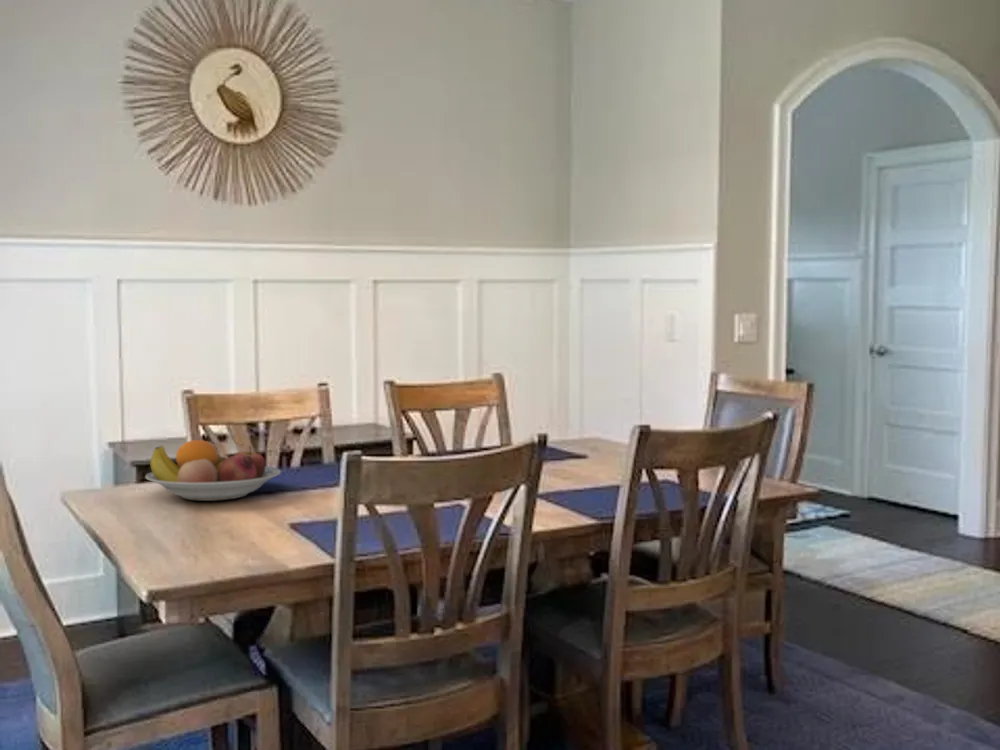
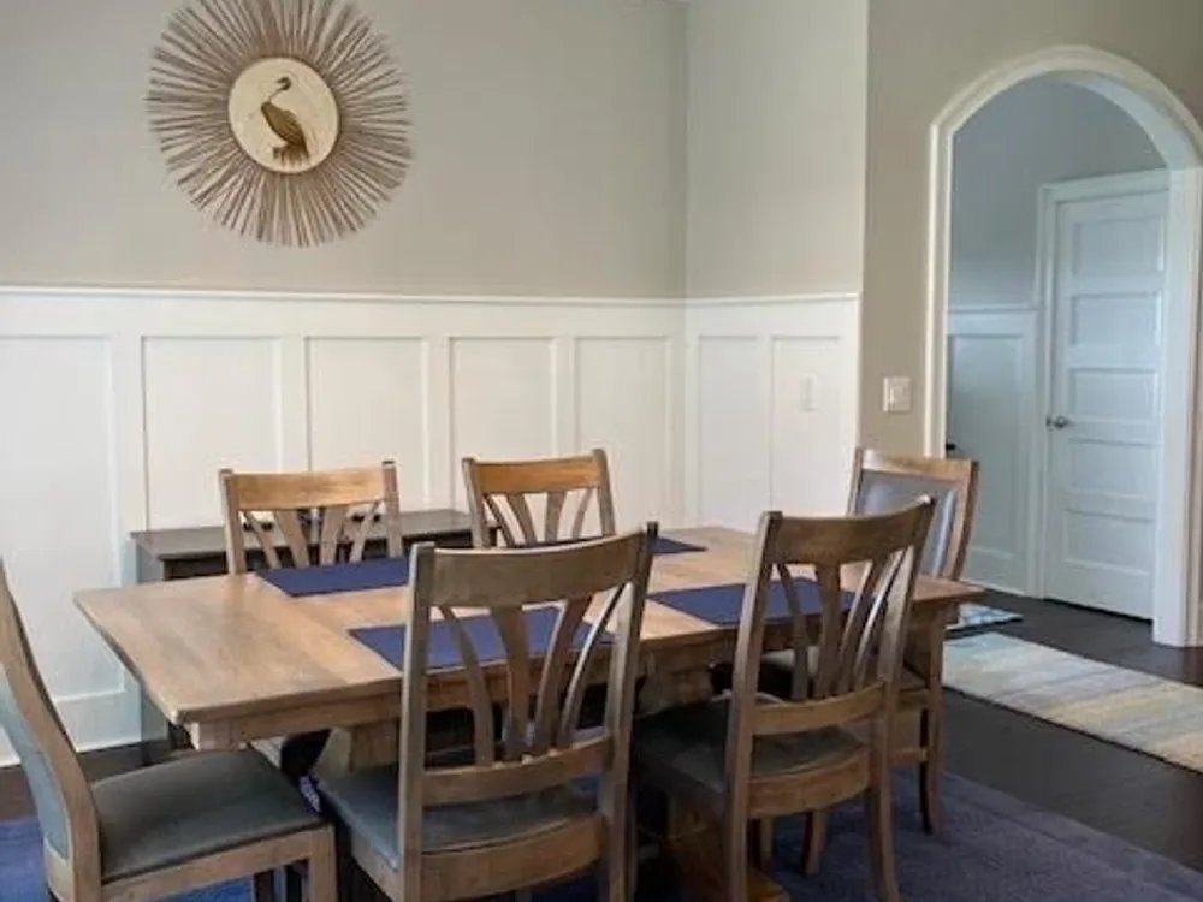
- fruit bowl [145,439,282,502]
